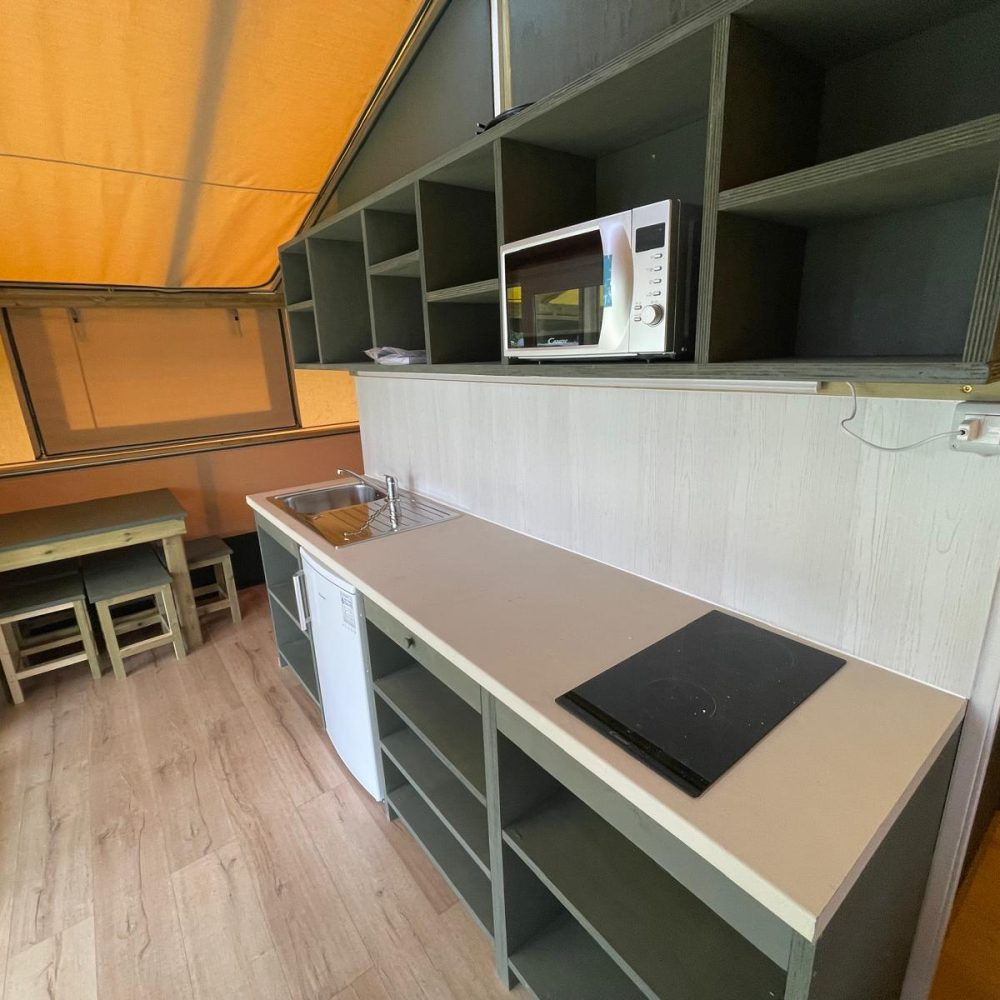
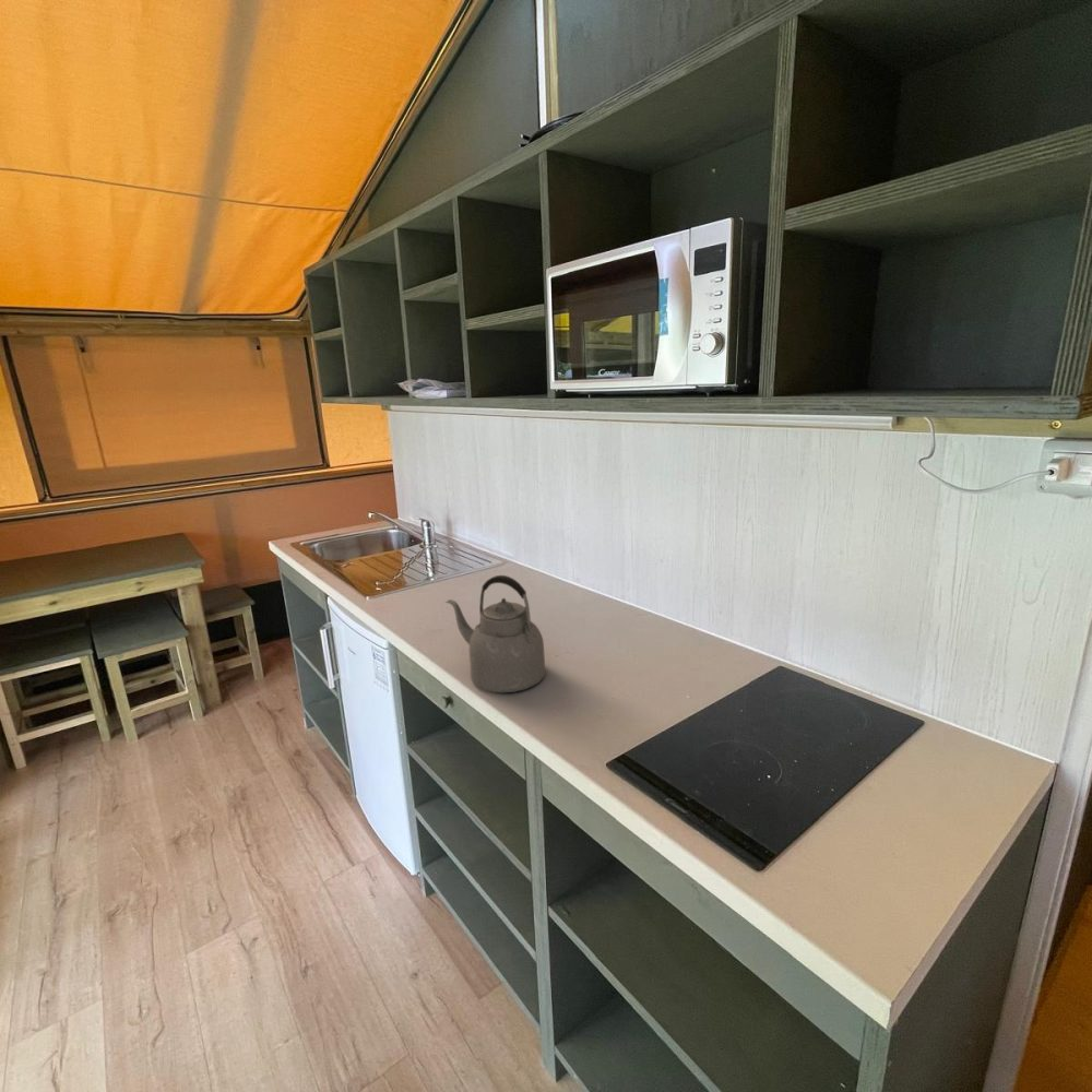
+ kettle [444,574,547,693]
